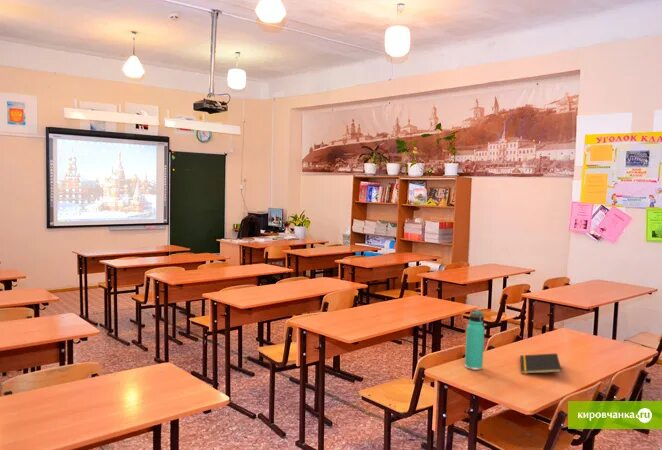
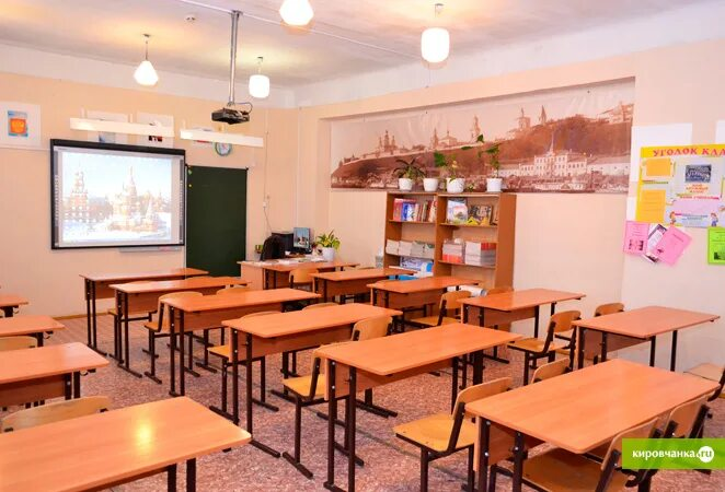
- notepad [519,352,563,375]
- thermos bottle [464,309,486,371]
